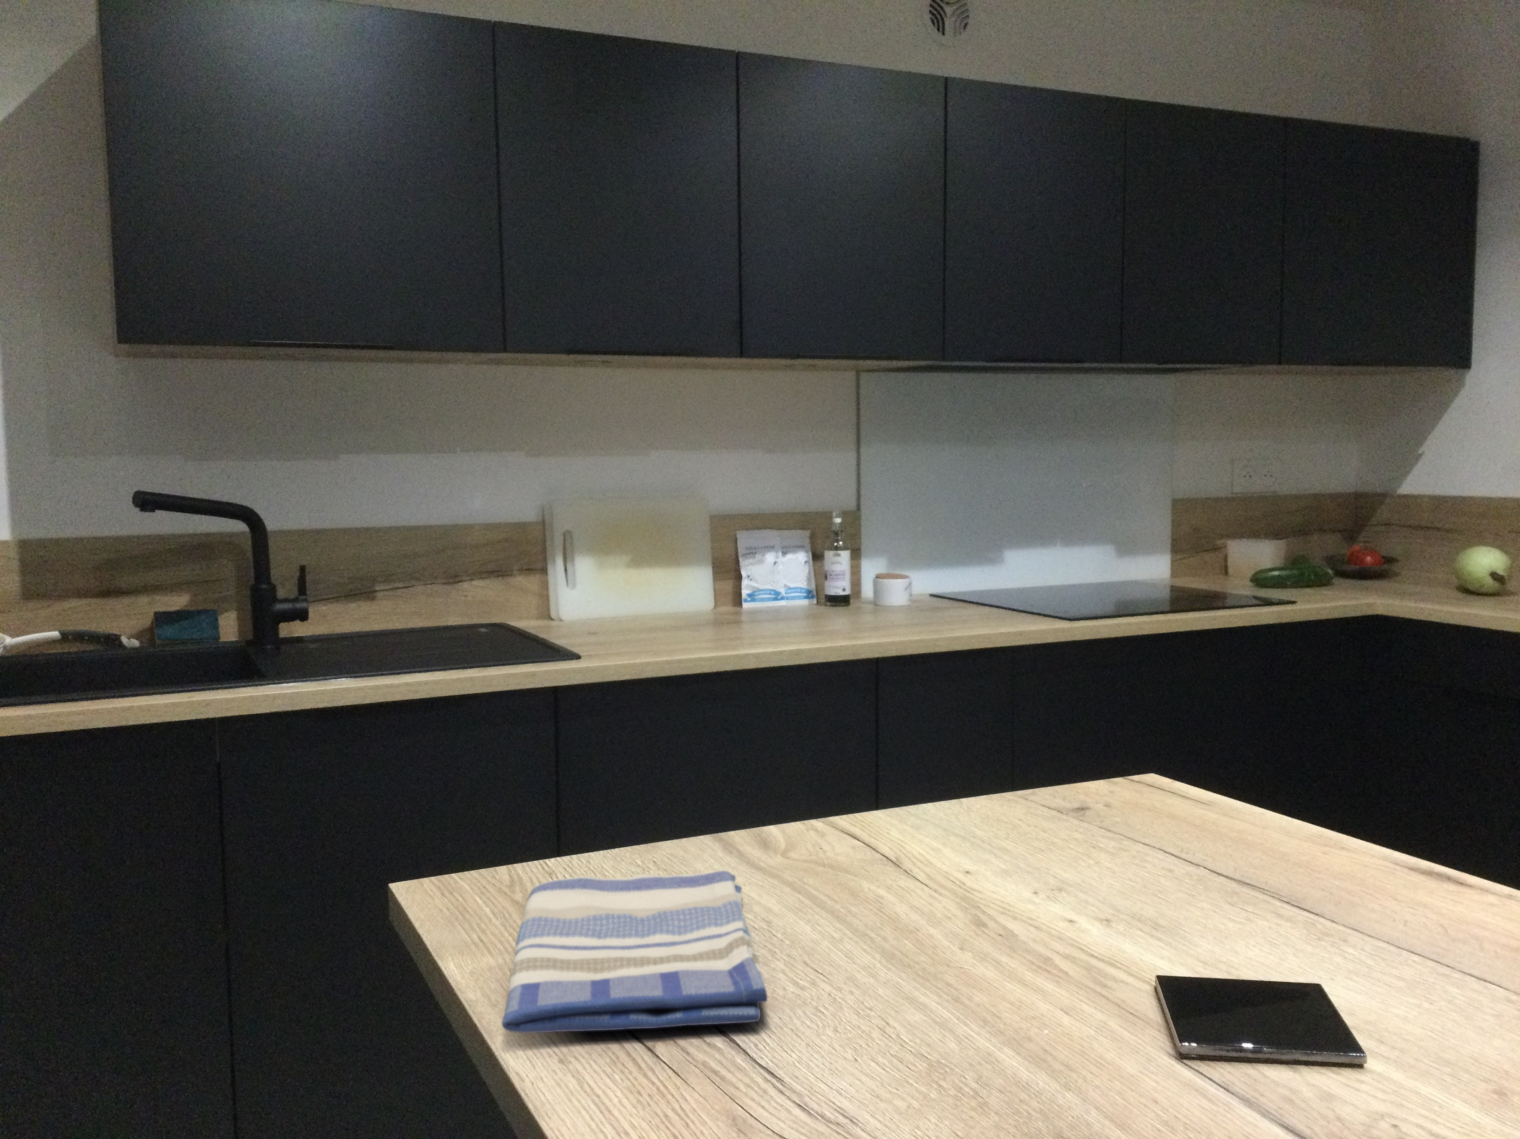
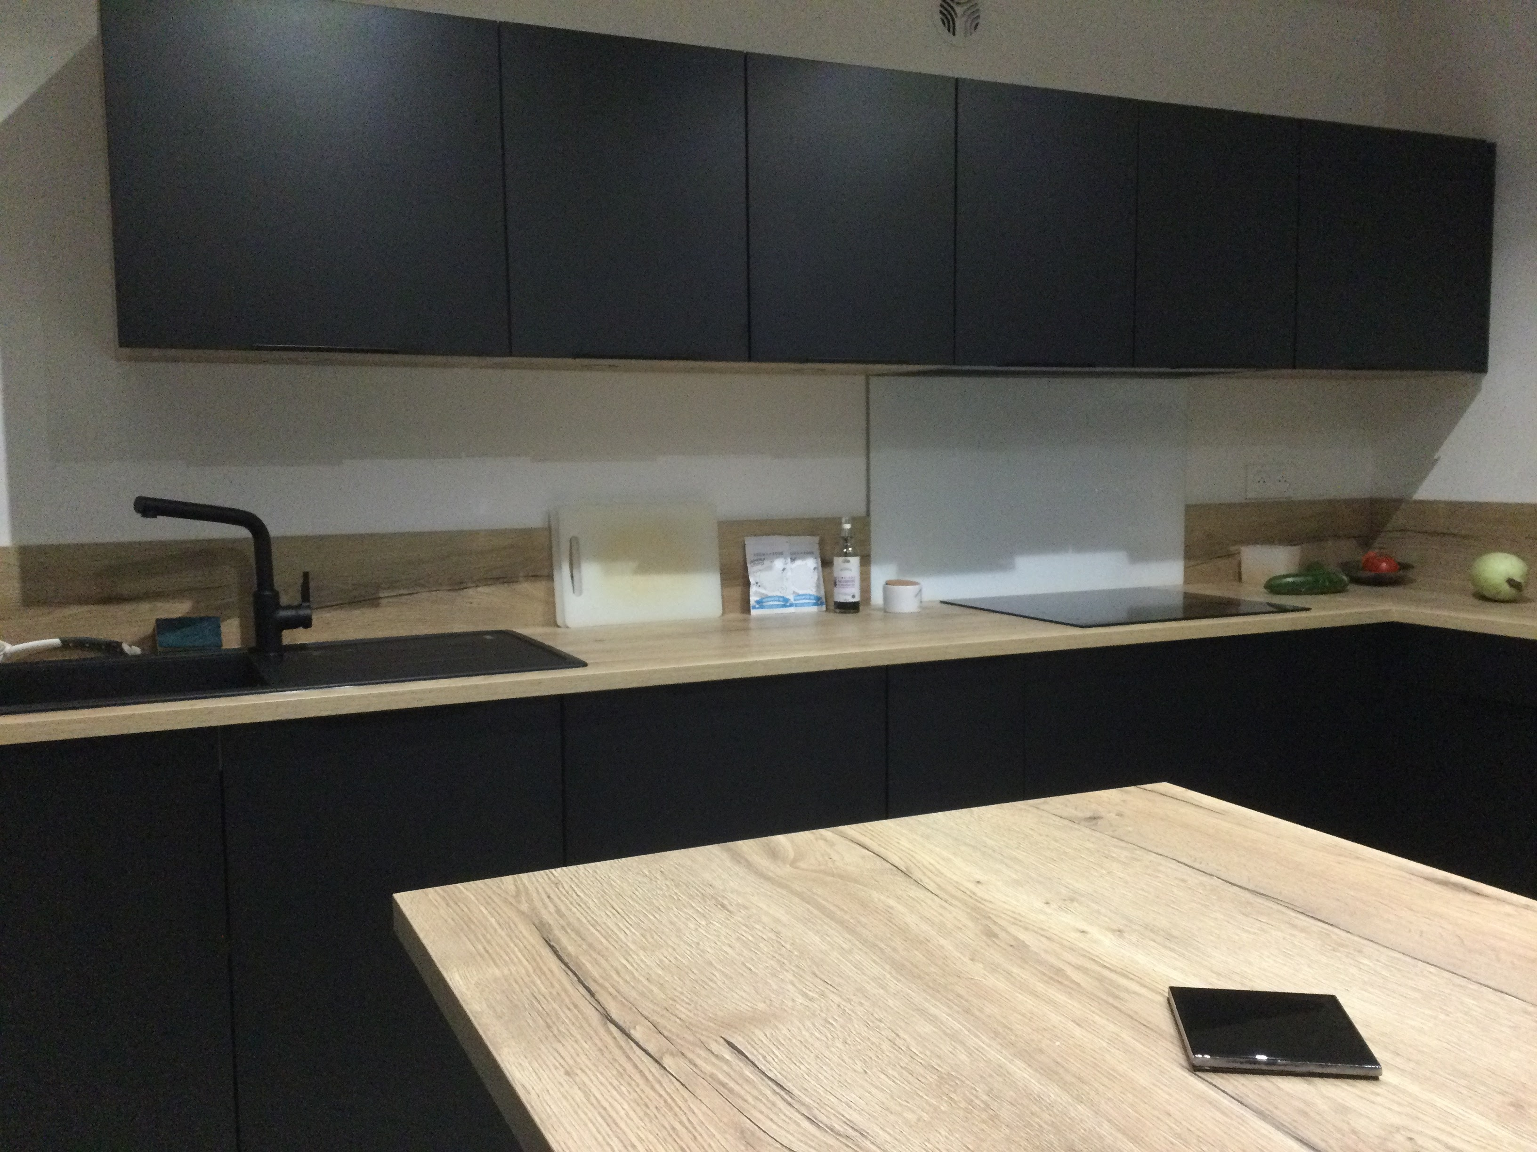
- dish towel [501,870,768,1034]
